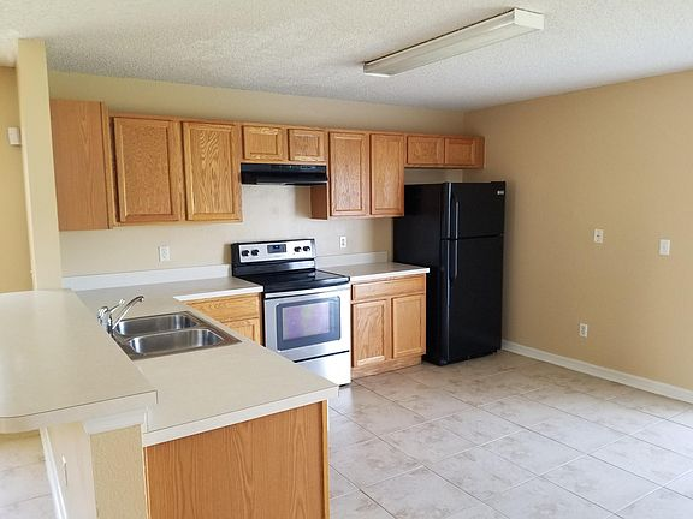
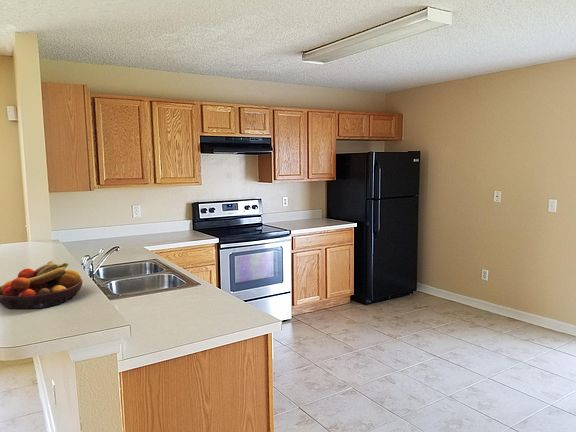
+ fruit bowl [0,260,83,310]
